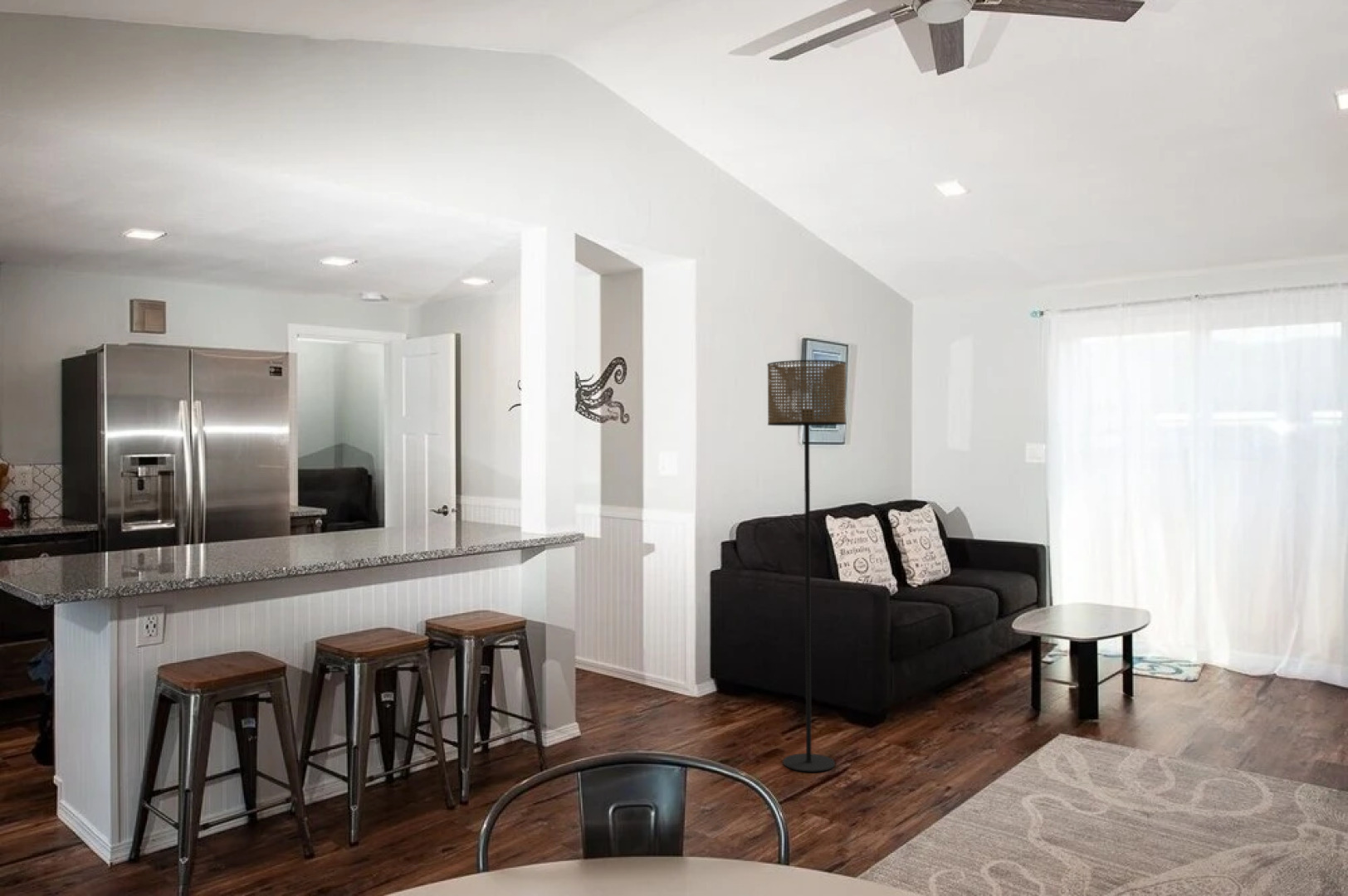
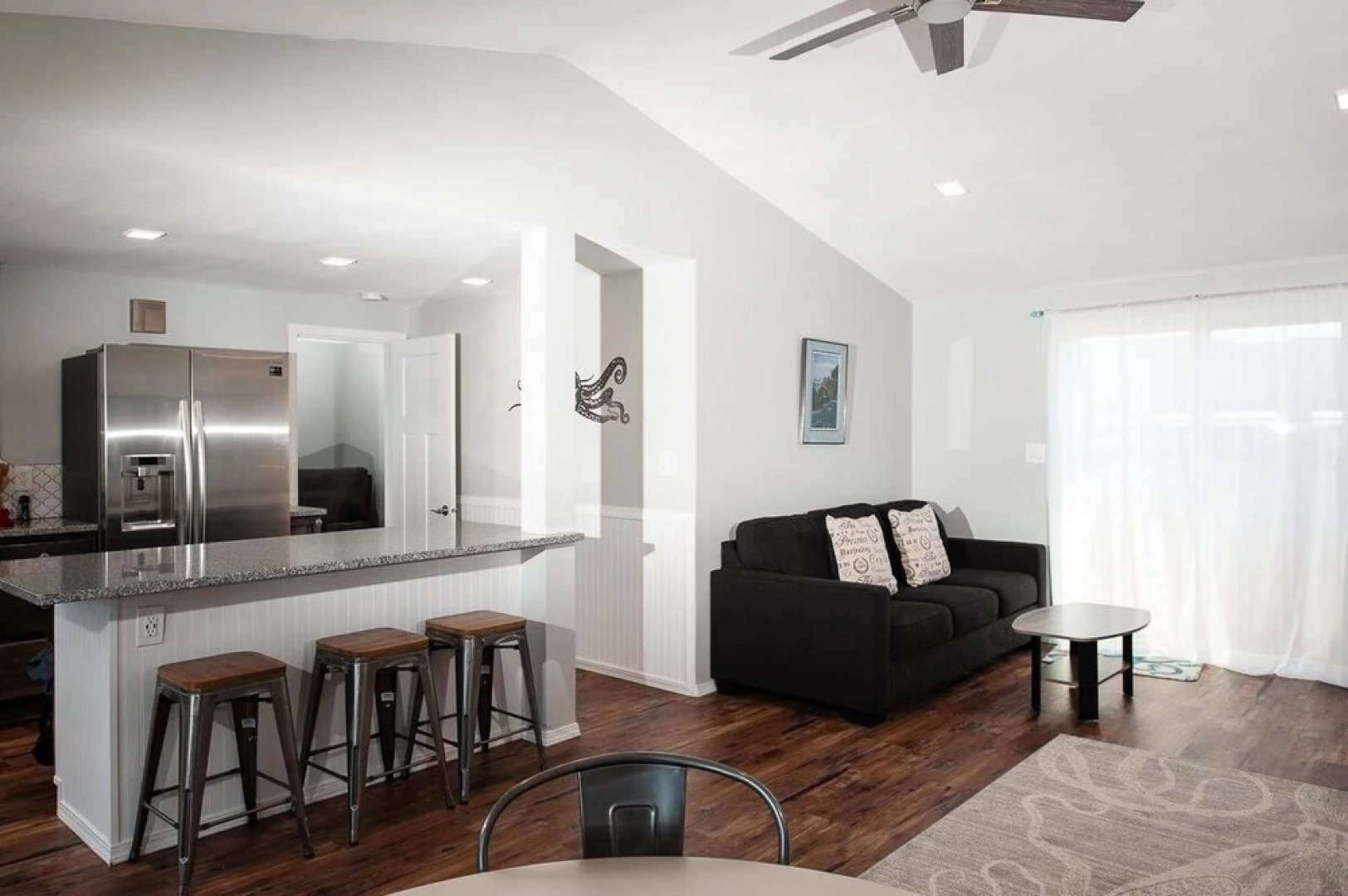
- floor lamp [766,359,847,773]
